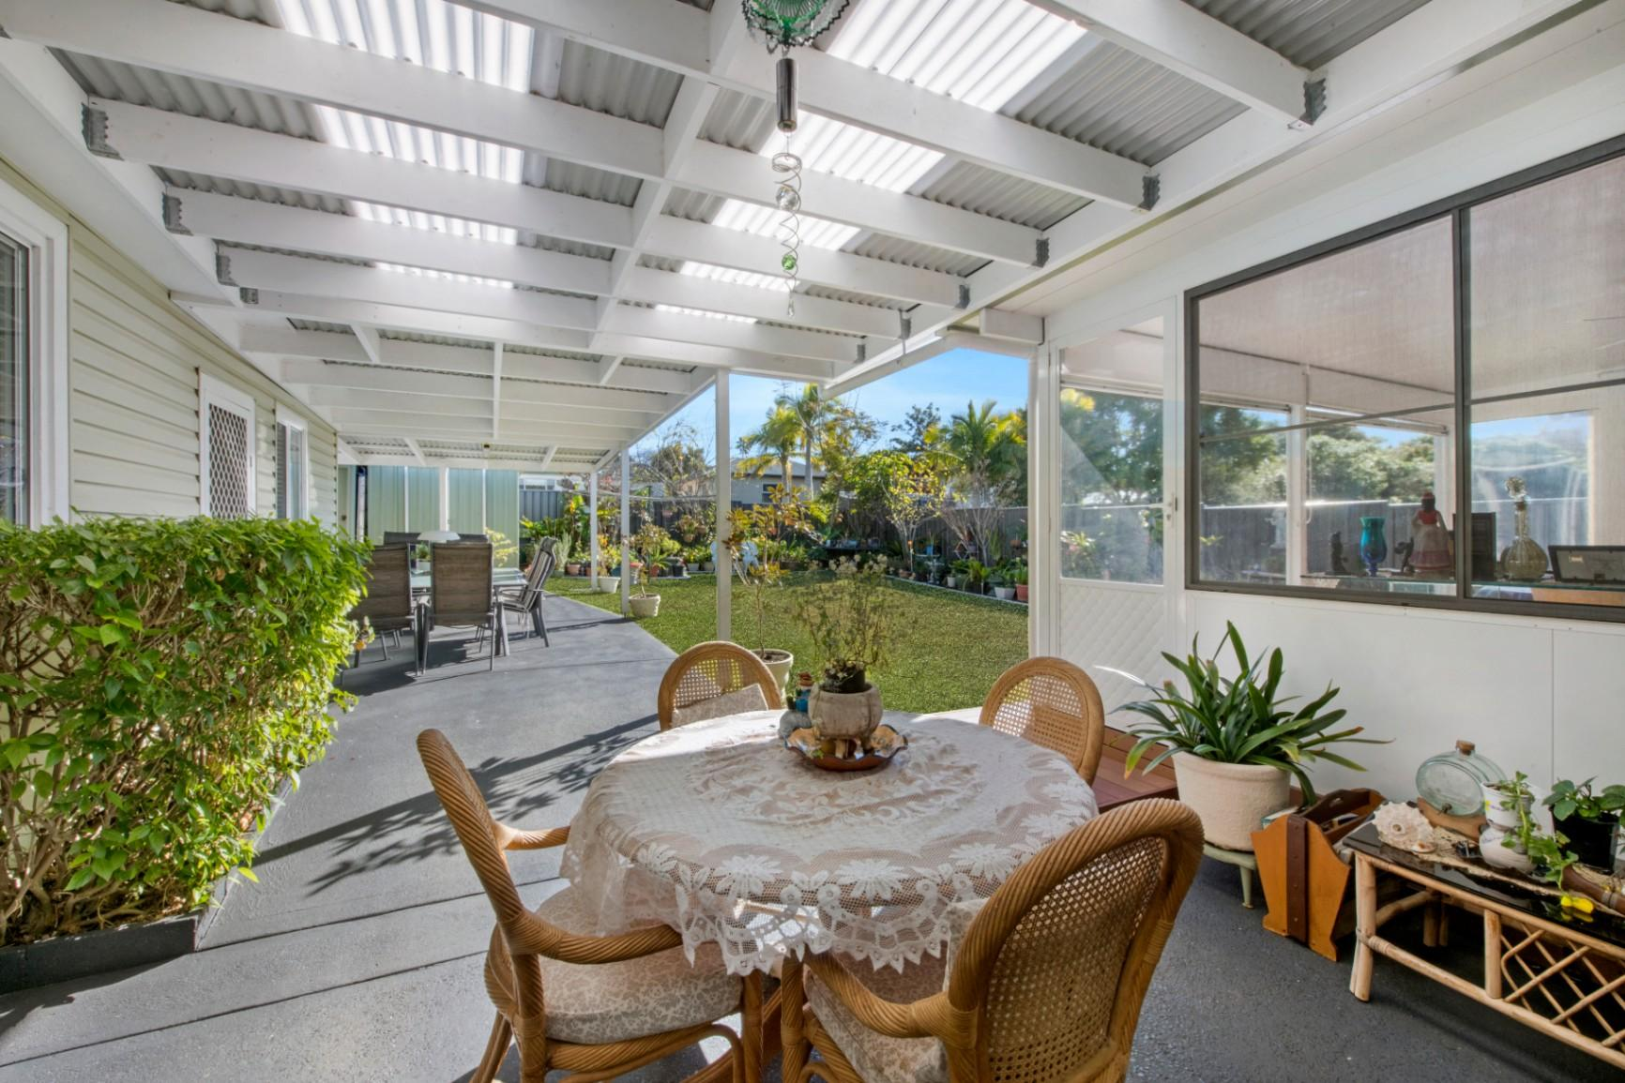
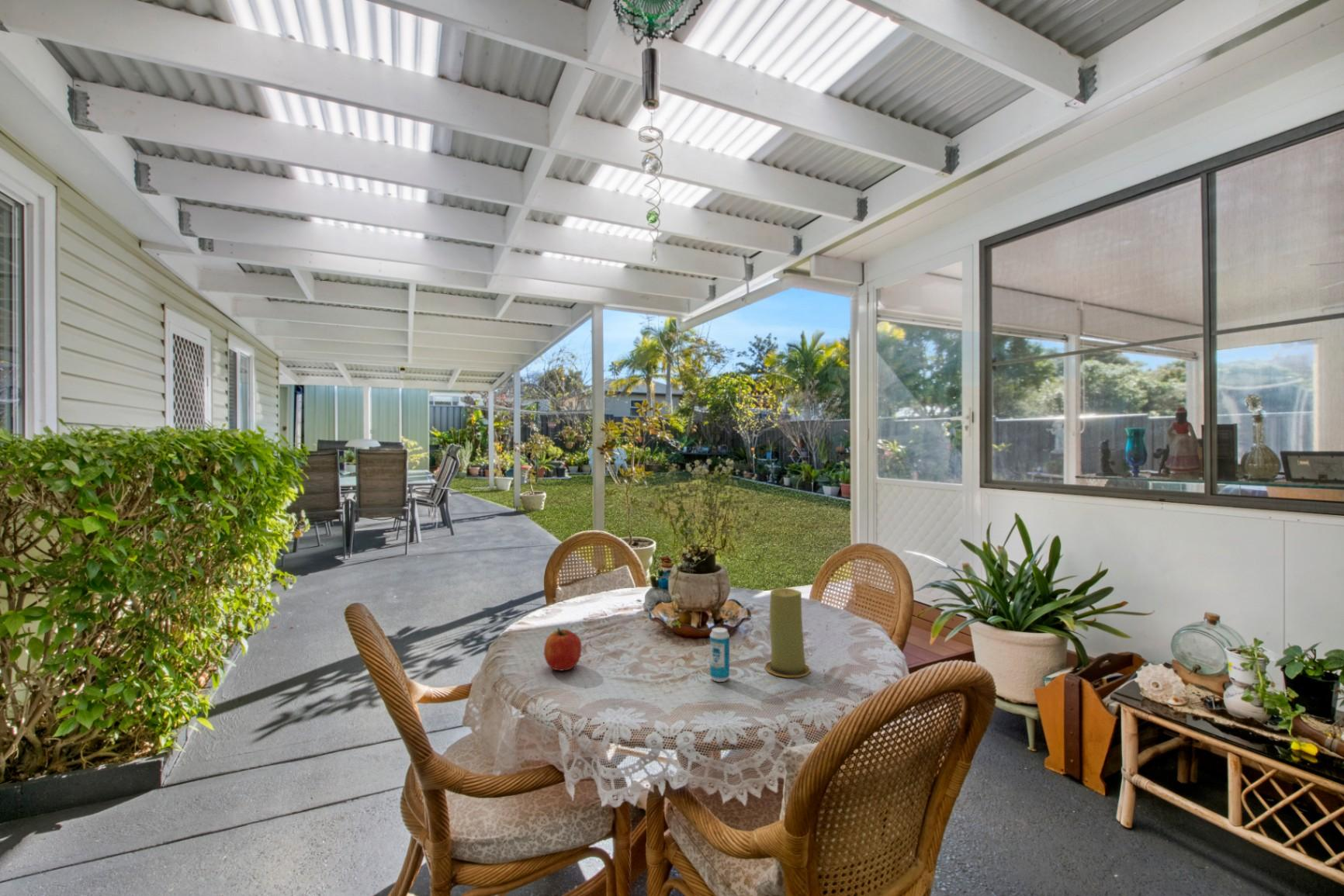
+ beverage can [709,627,730,683]
+ candle [764,587,811,678]
+ apple [543,628,583,672]
